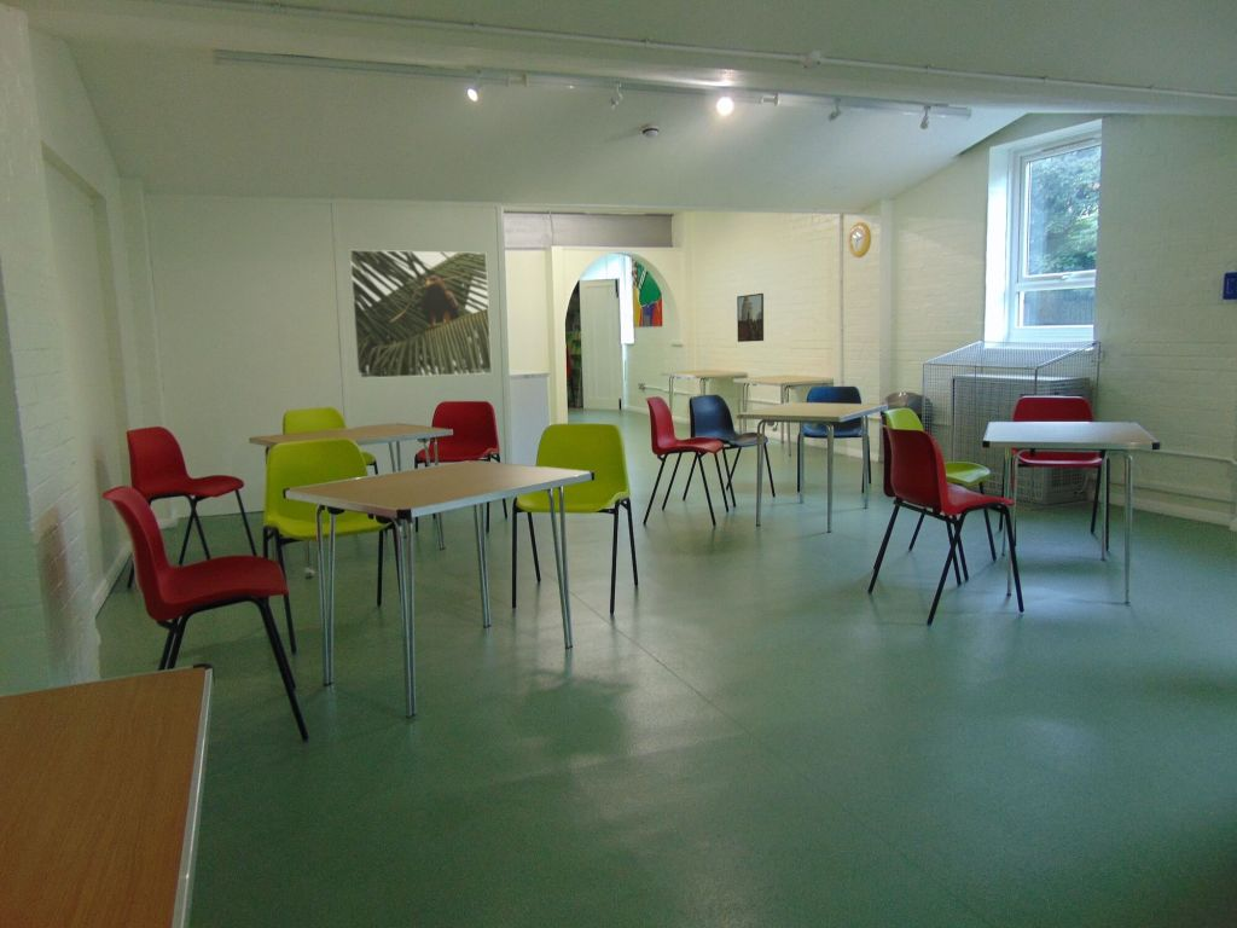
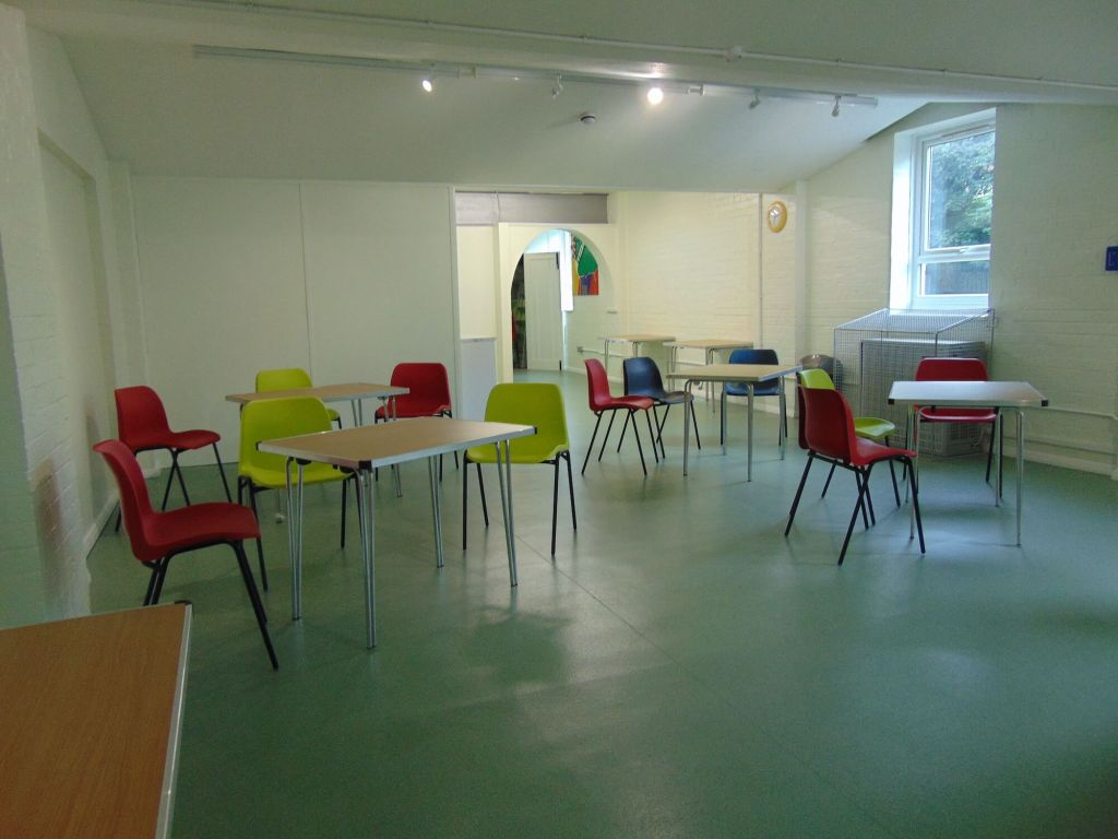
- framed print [736,292,765,343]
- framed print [348,249,493,379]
